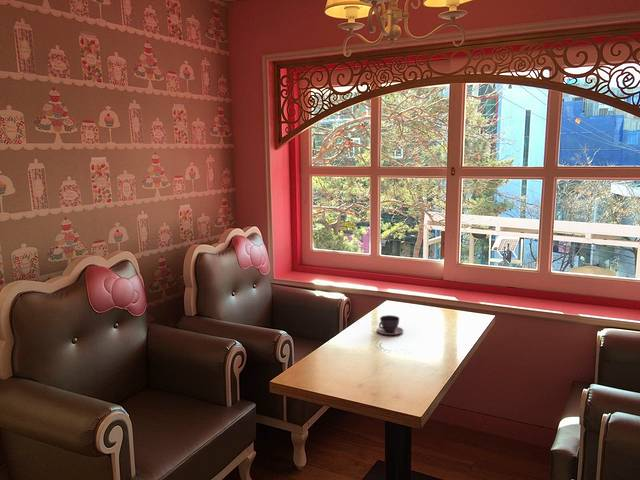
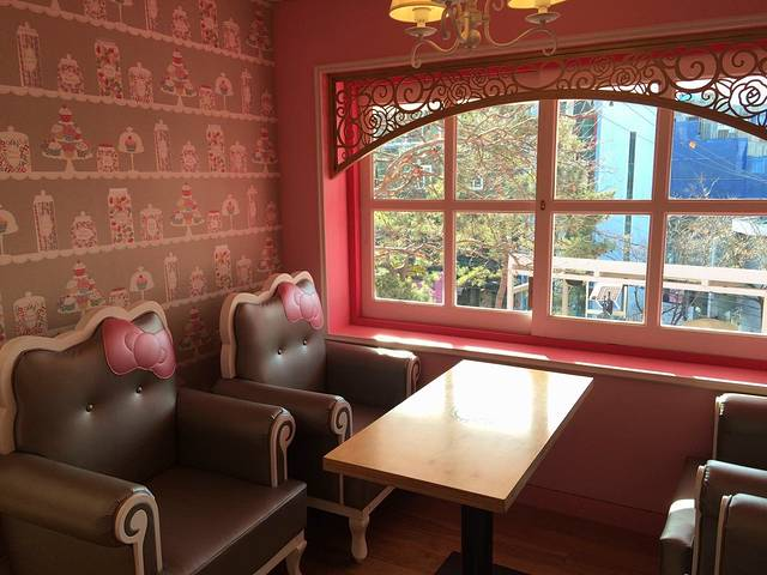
- teacup [376,314,404,336]
